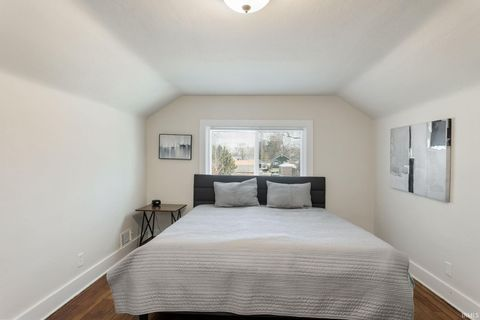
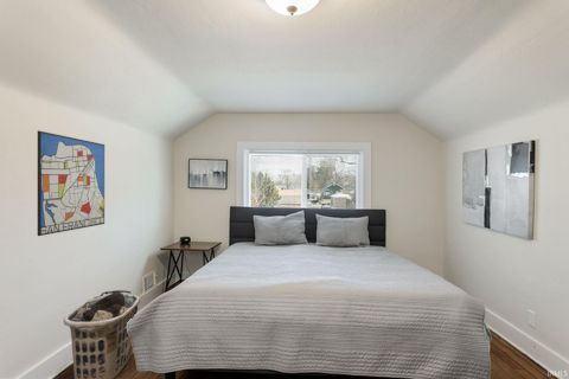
+ wall art [37,129,106,237]
+ clothes hamper [63,289,141,379]
